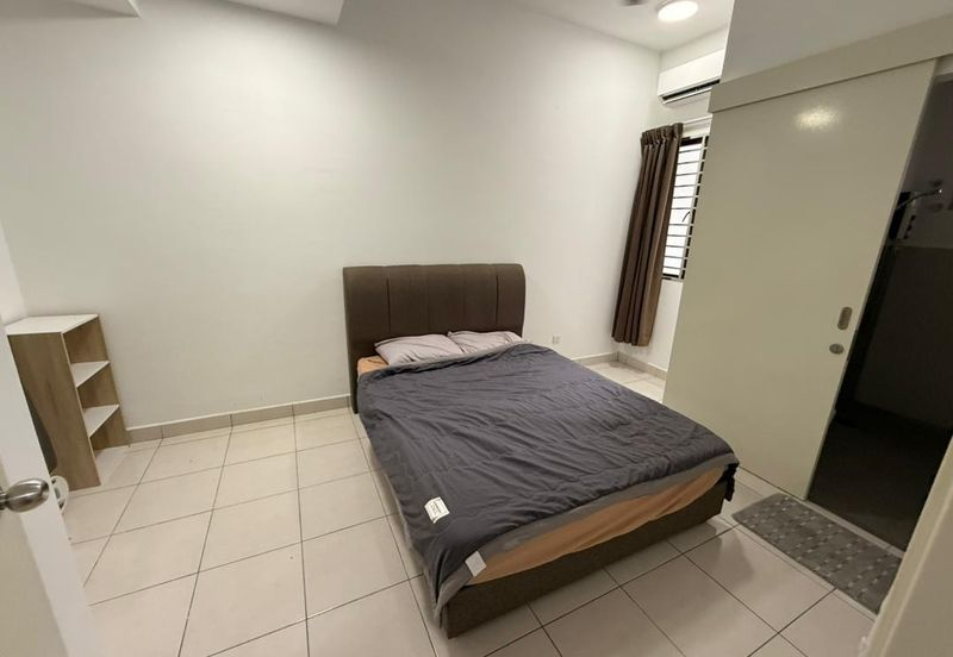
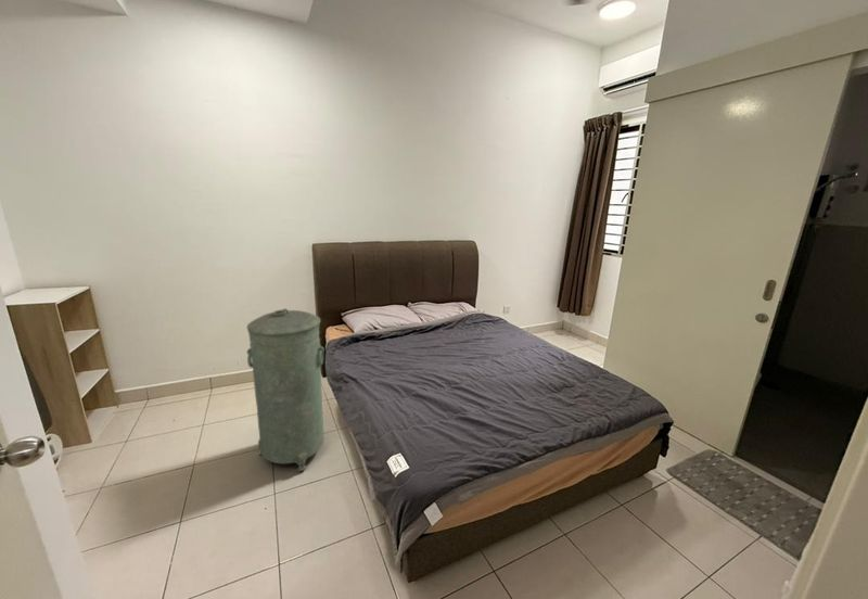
+ trash can [246,307,326,472]
